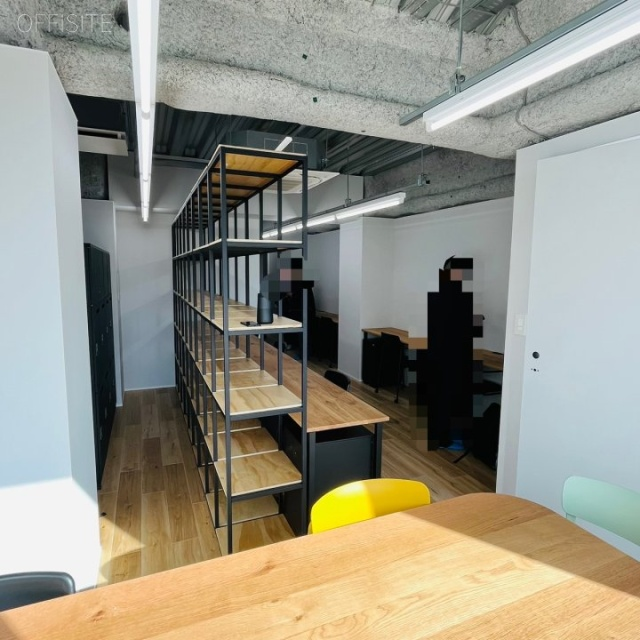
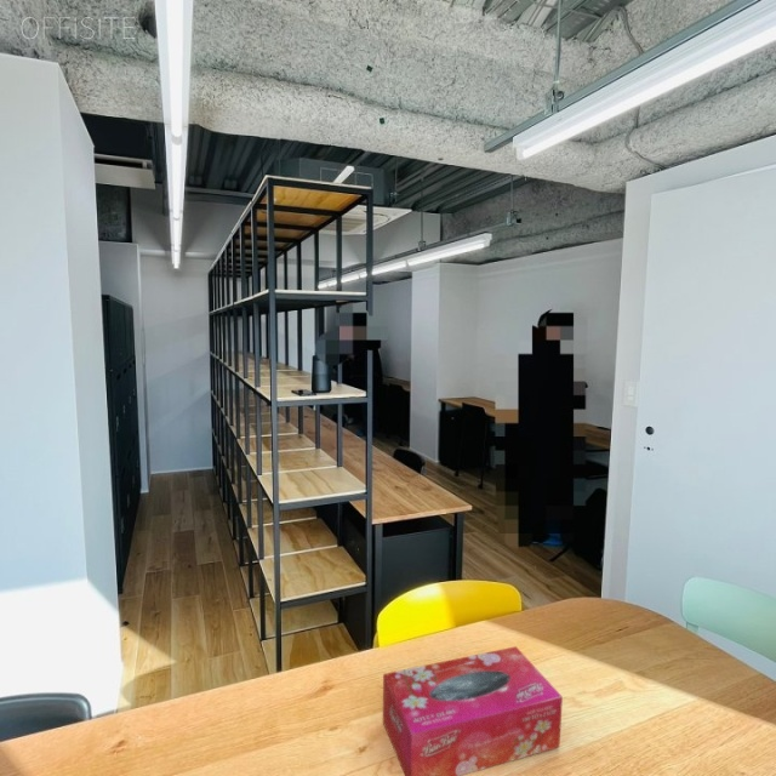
+ tissue box [382,645,564,776]
